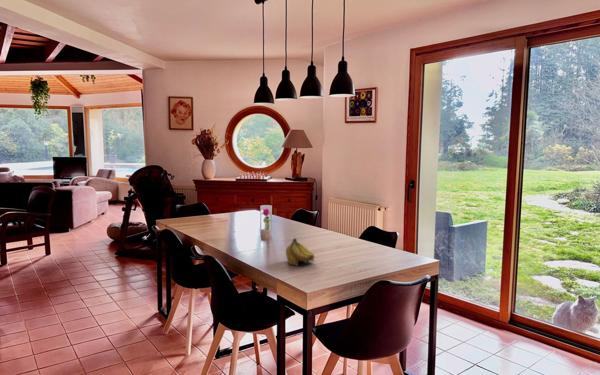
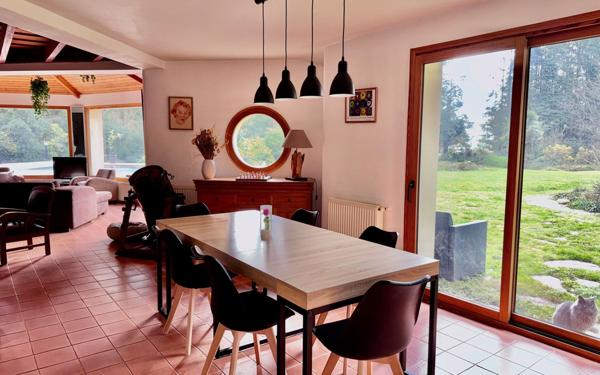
- fruit [285,237,316,267]
